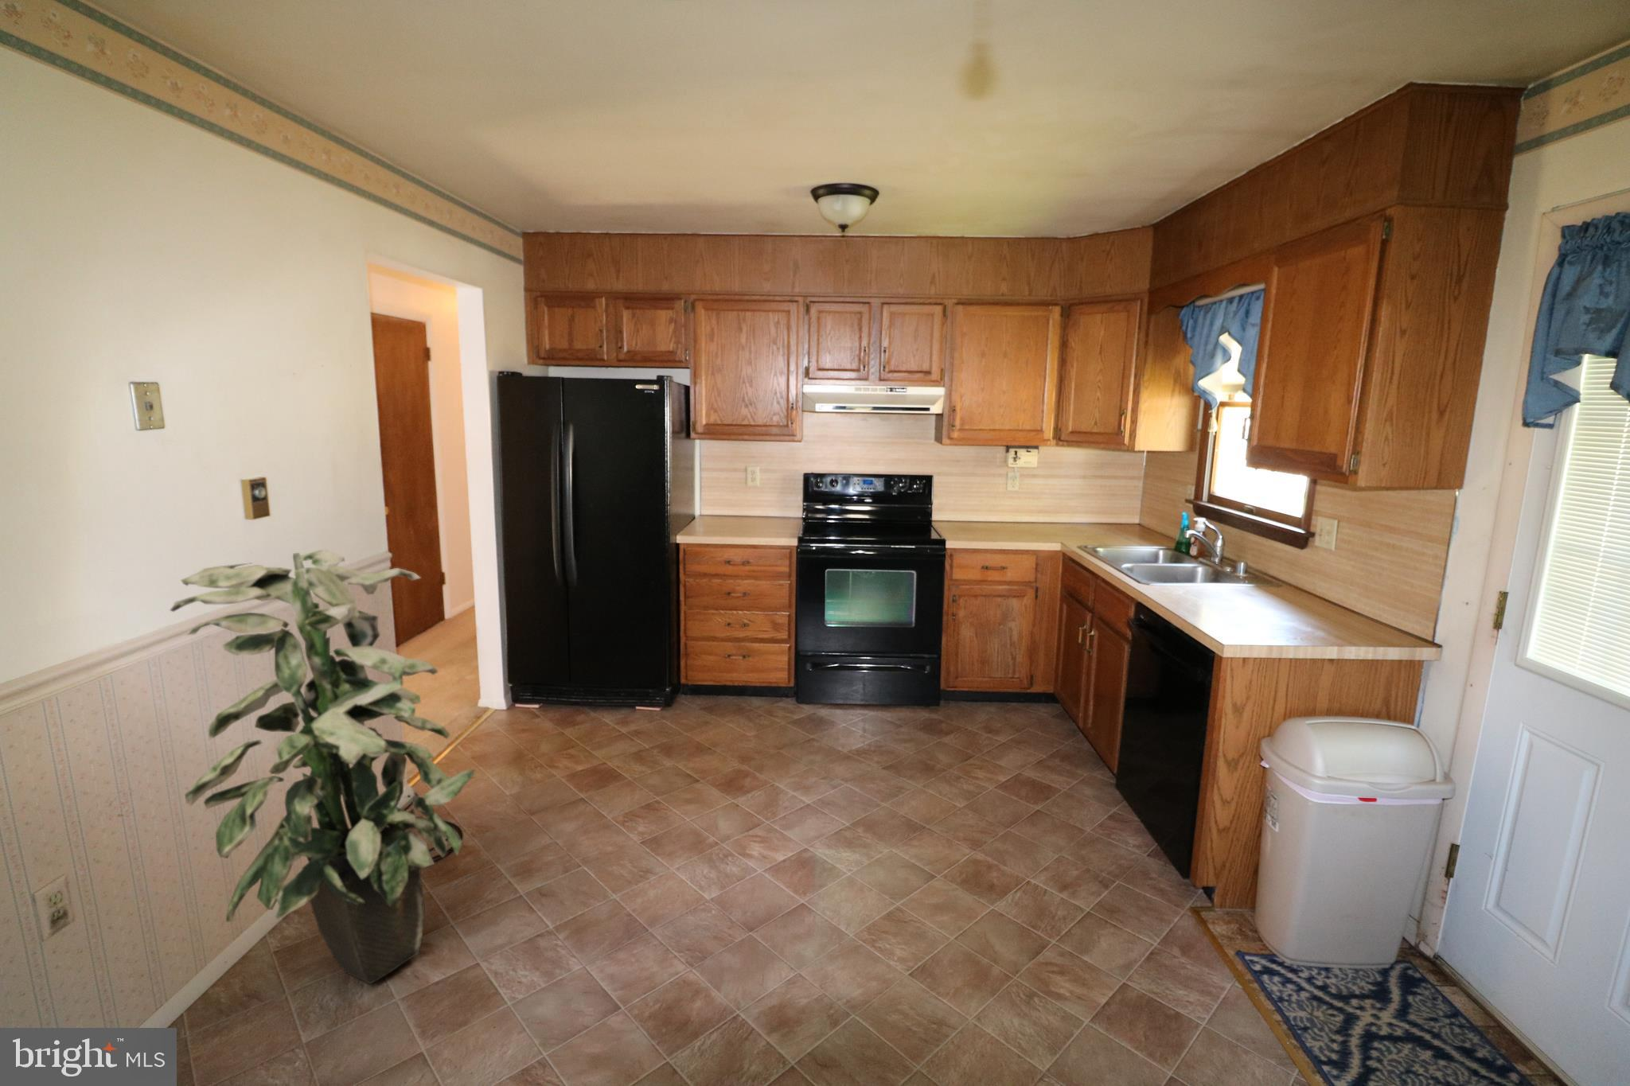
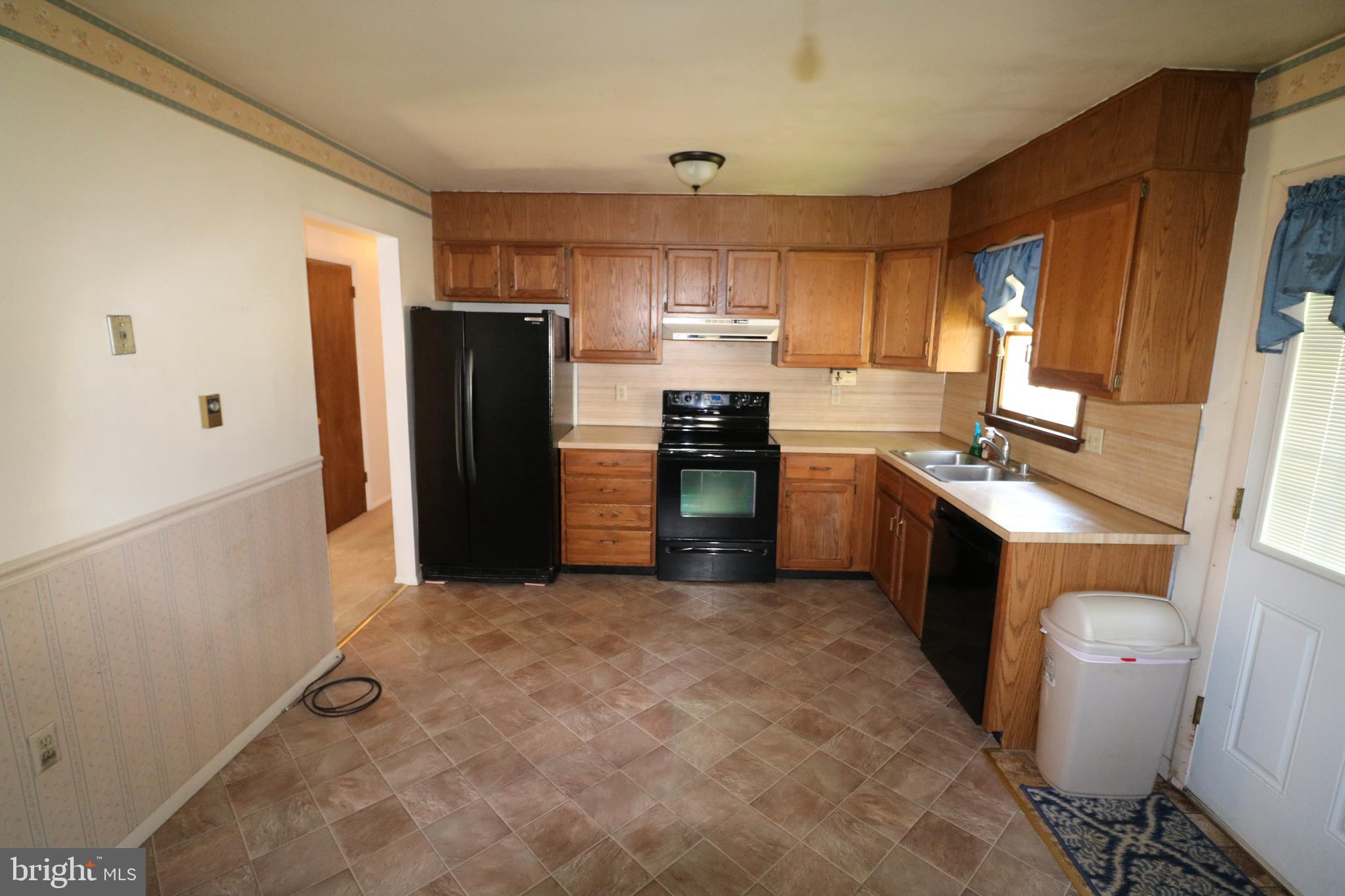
- indoor plant [168,548,476,985]
